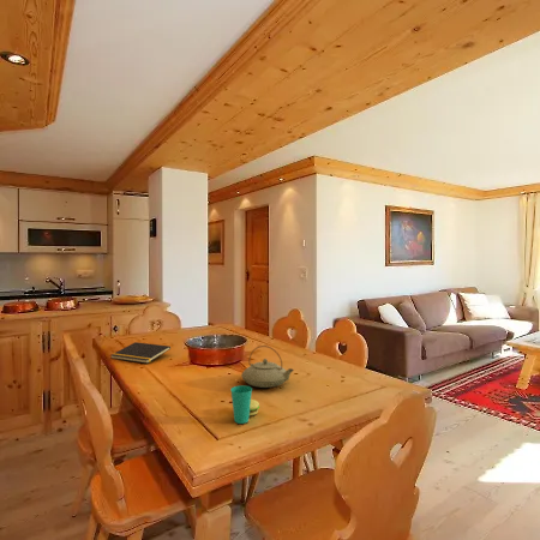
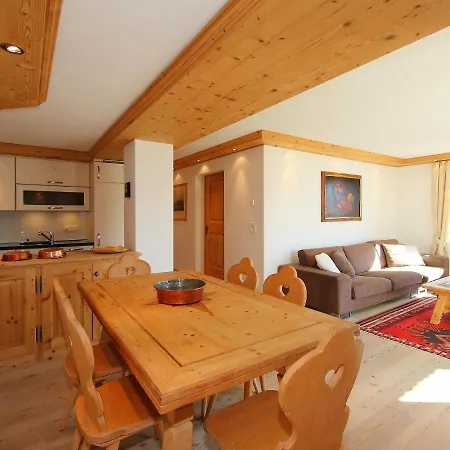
- teapot [240,344,295,389]
- cup [229,384,260,425]
- notepad [109,341,172,365]
